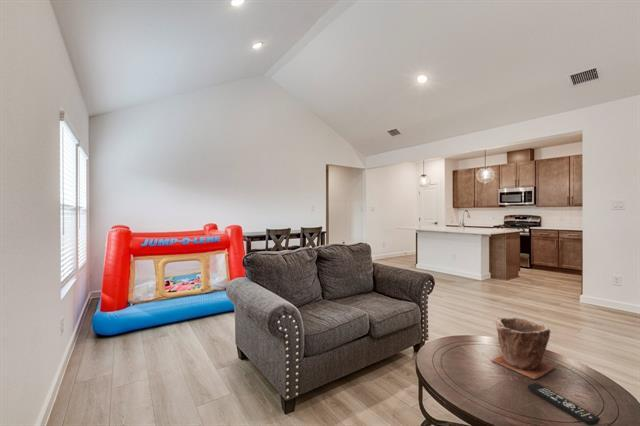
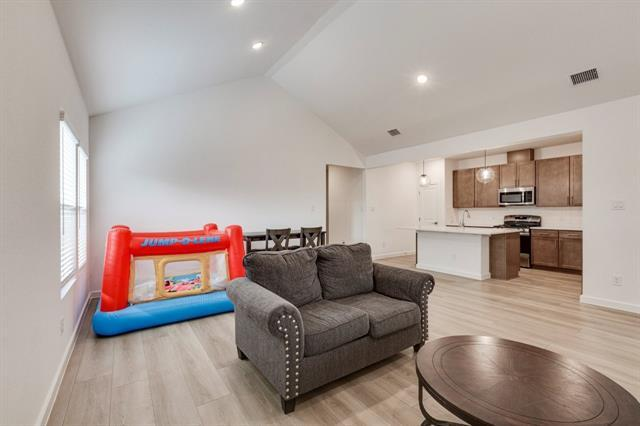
- plant pot [491,317,556,380]
- remote control [526,382,601,426]
